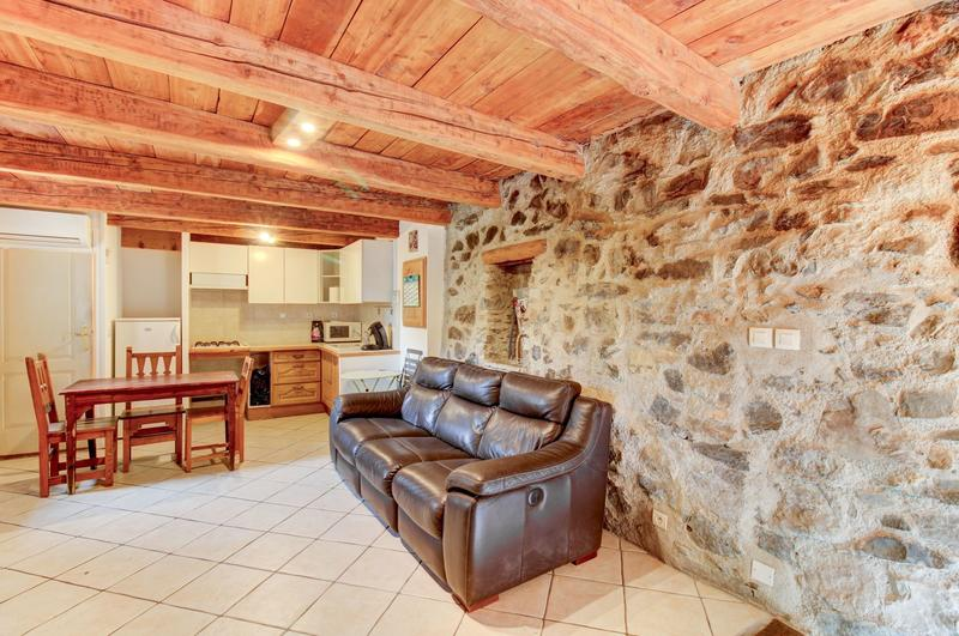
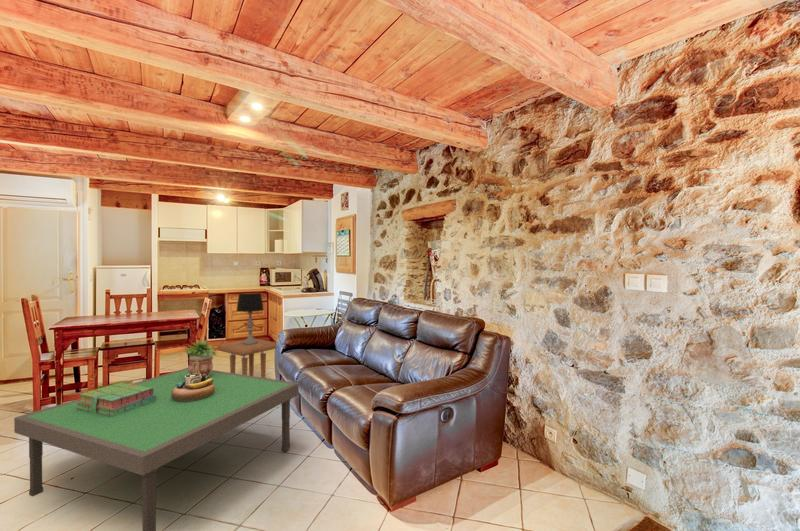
+ table lamp [235,291,265,345]
+ potted plant [181,338,220,378]
+ side table [217,338,278,378]
+ decorative bowl [171,372,215,402]
+ stack of books [76,381,156,417]
+ coffee table [13,367,300,531]
